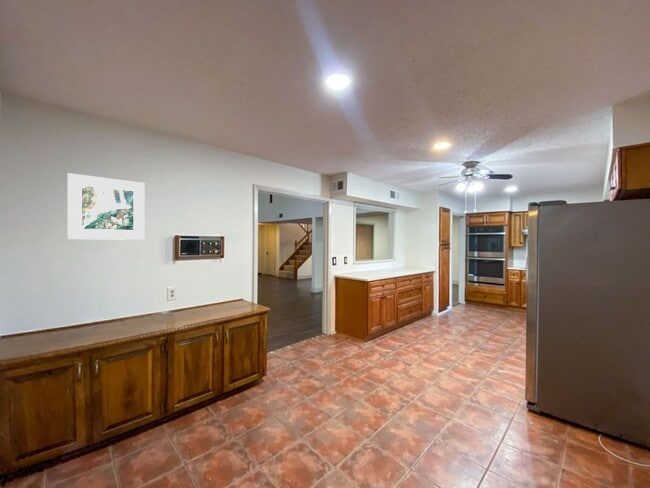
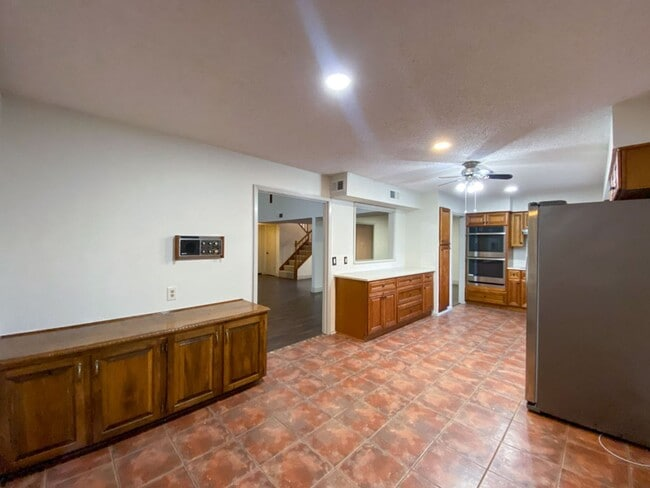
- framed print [67,172,146,241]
